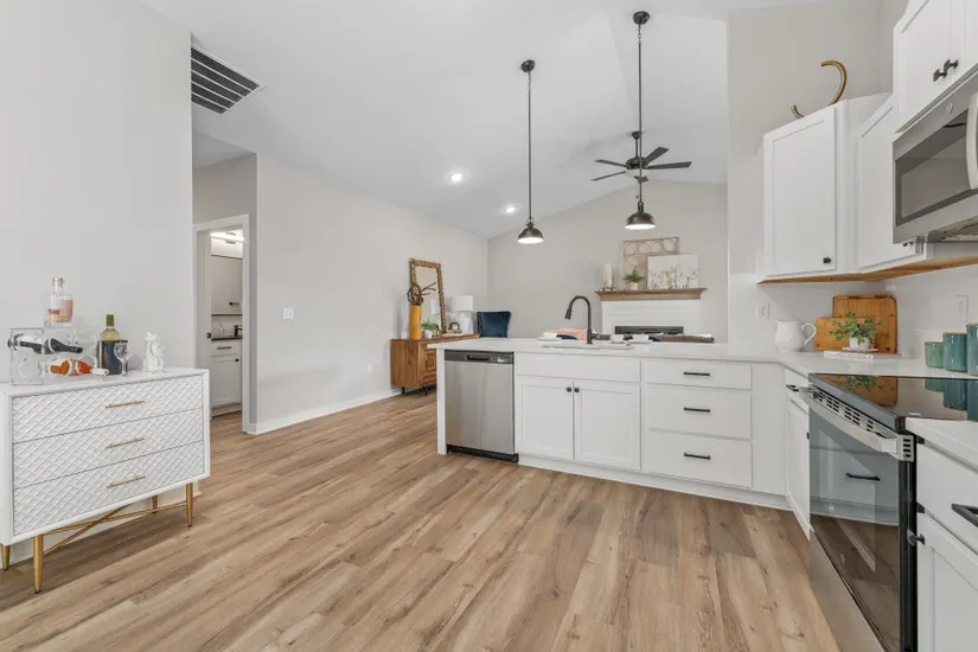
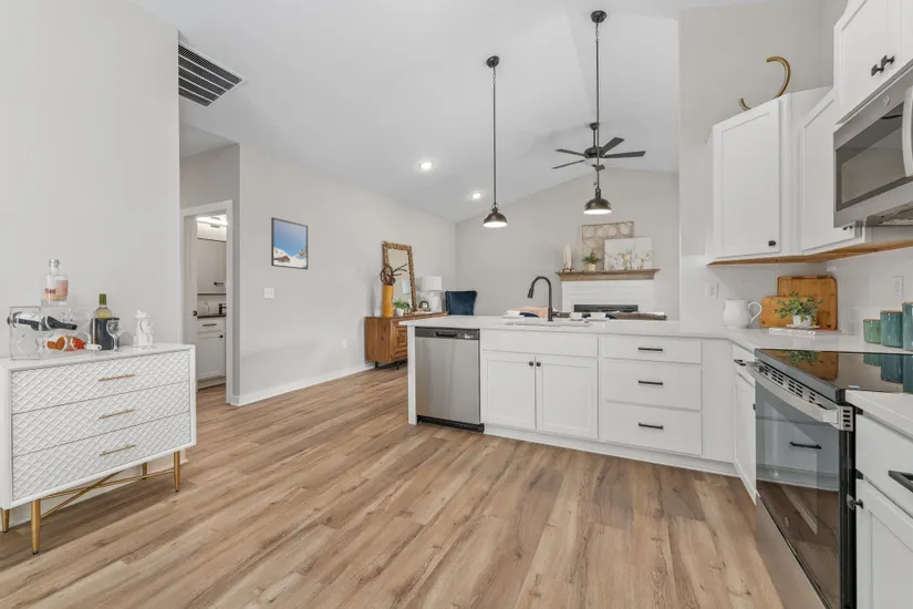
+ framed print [270,216,309,270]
